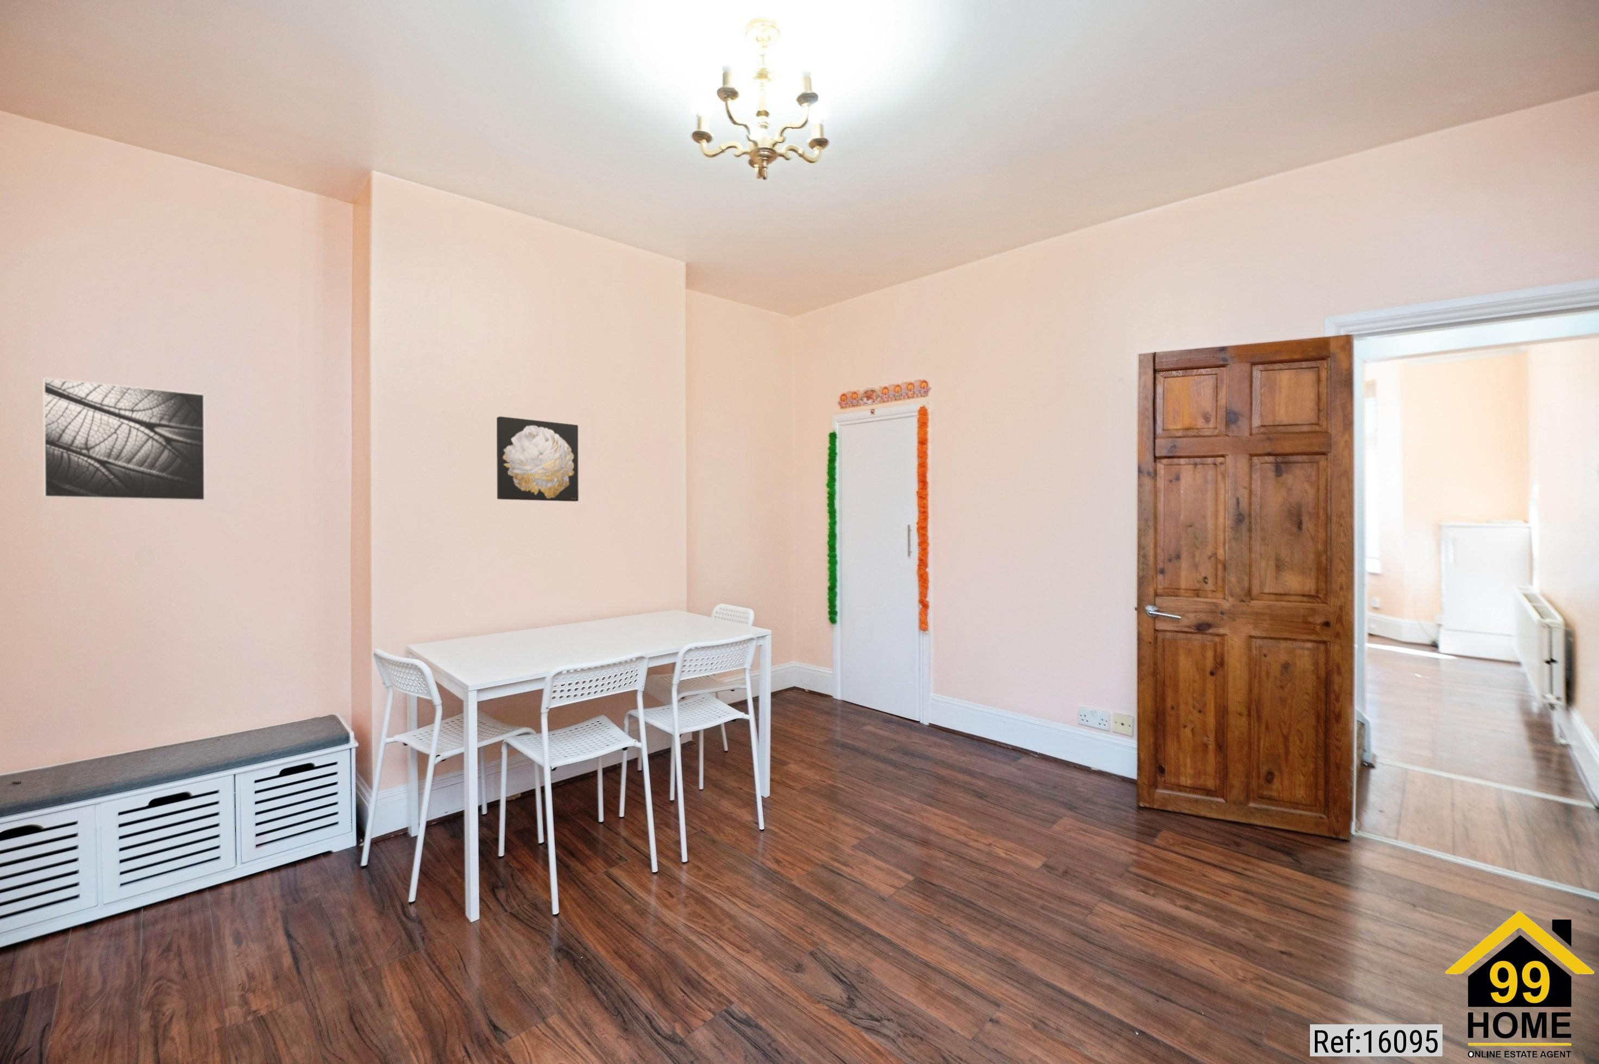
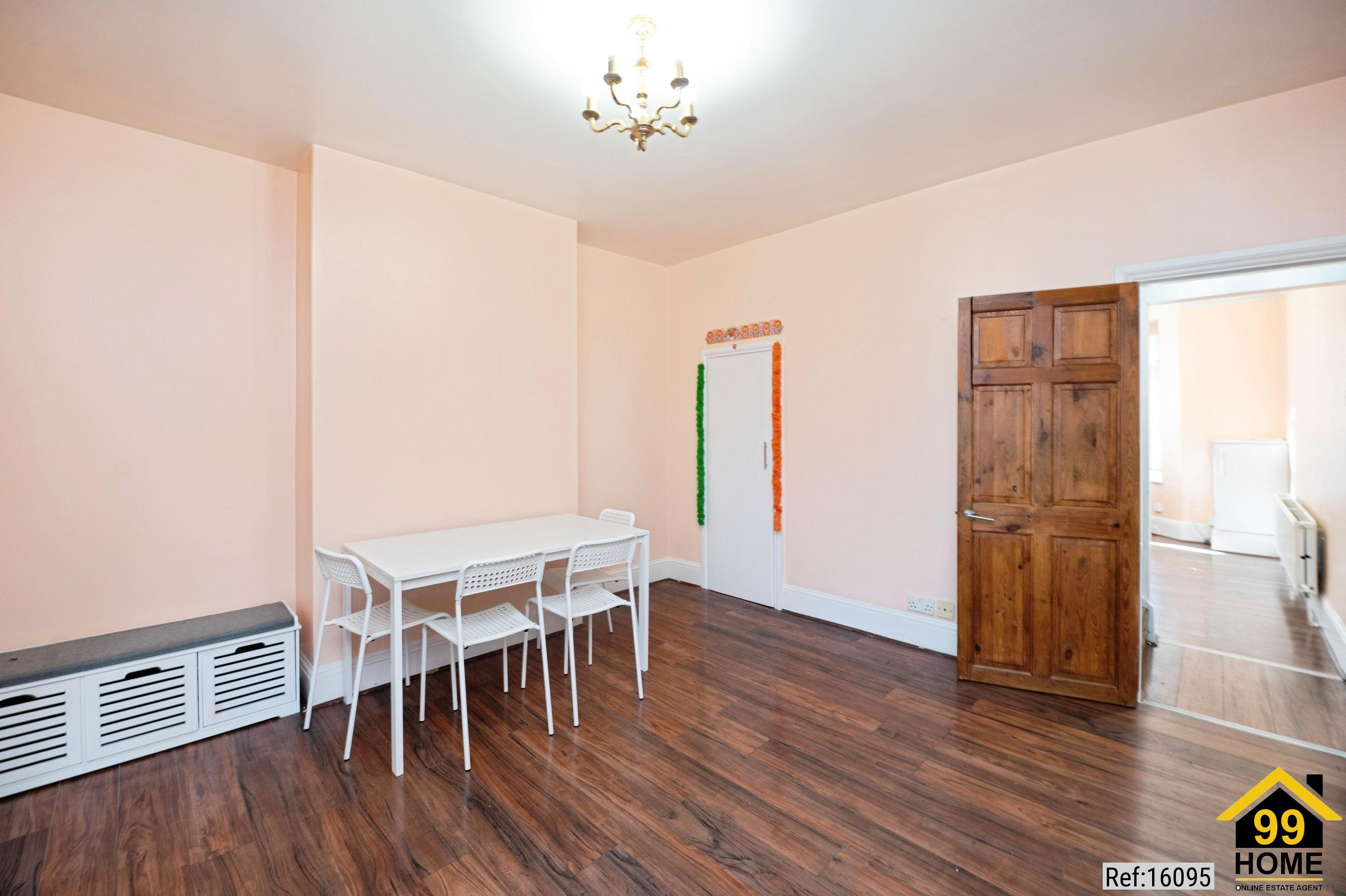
- wall art [497,416,580,502]
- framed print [43,376,206,501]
